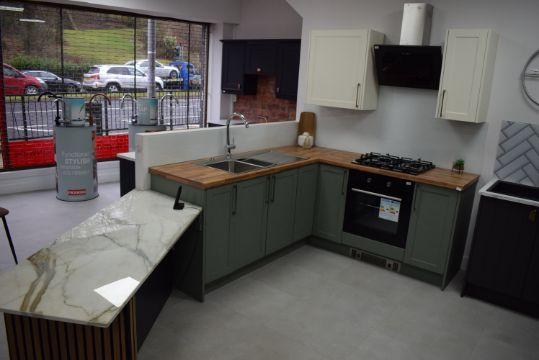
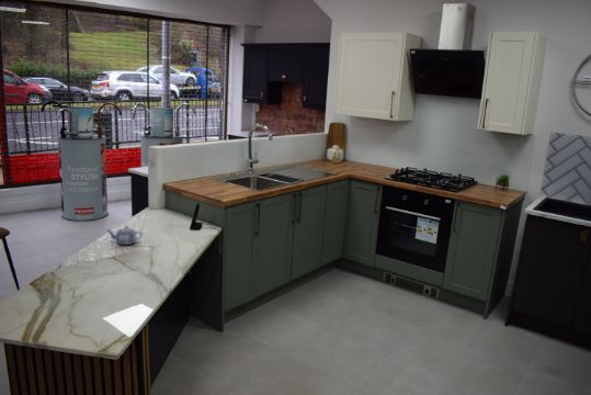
+ teapot [105,225,144,246]
